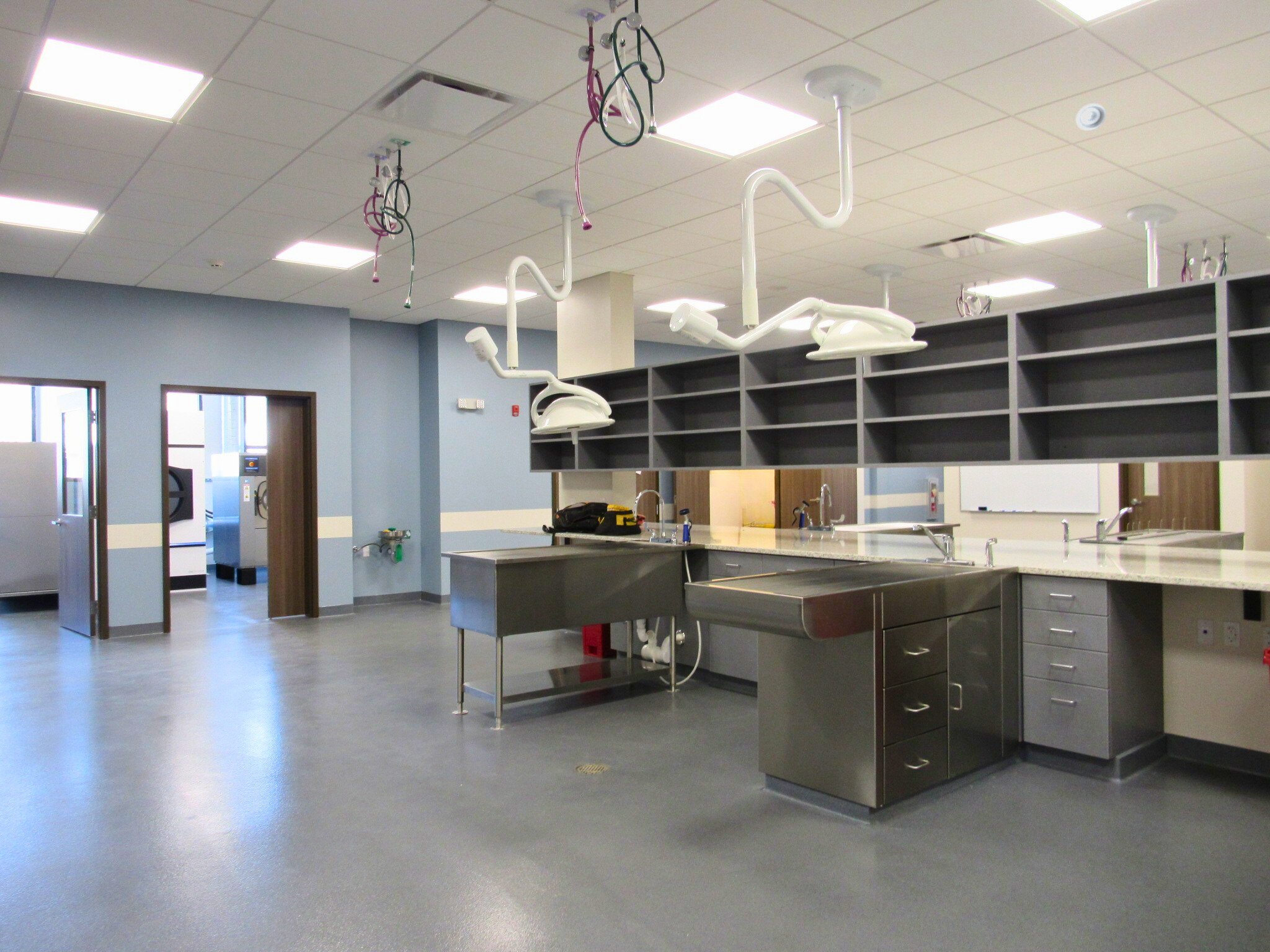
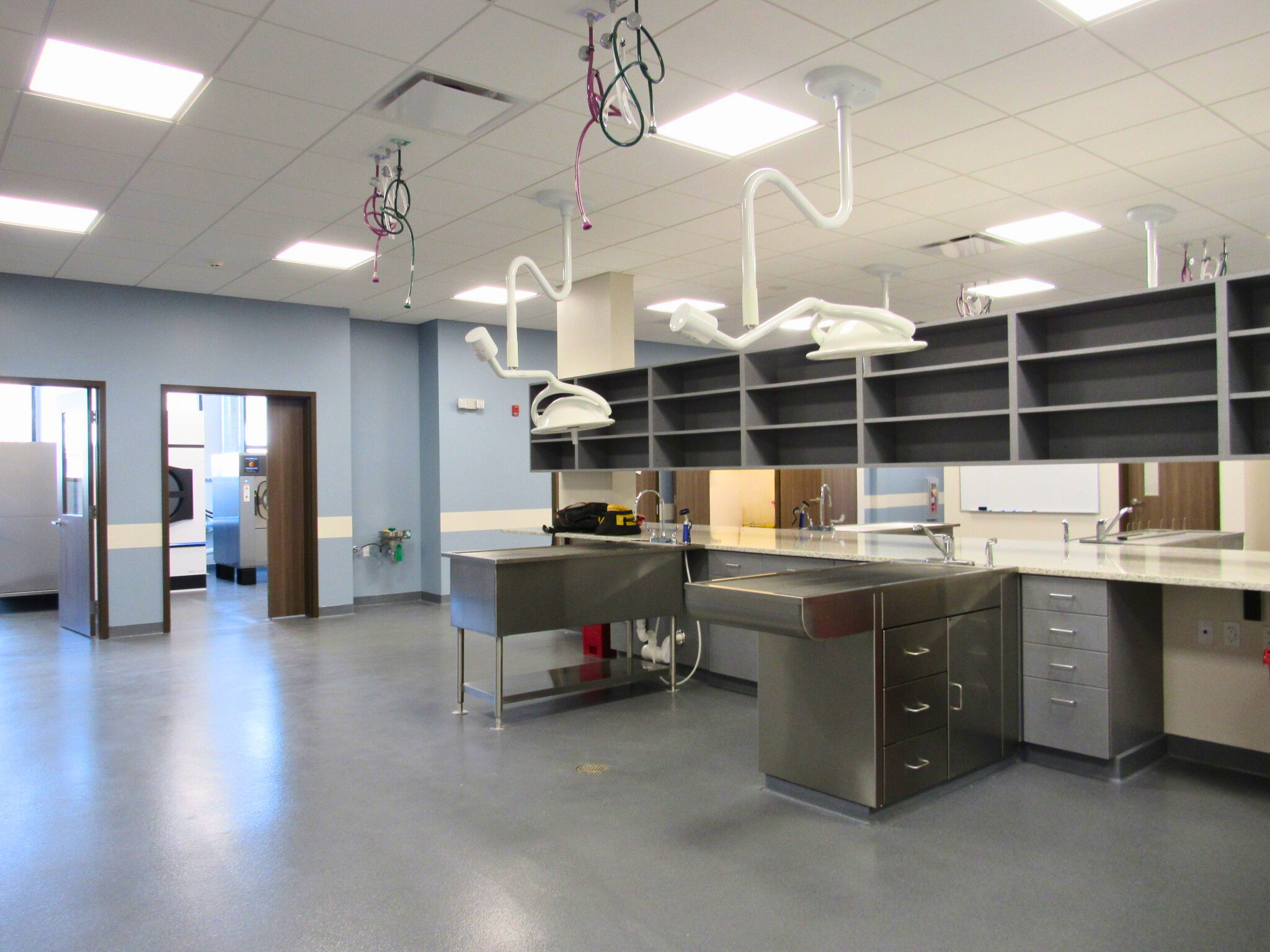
- smoke detector [1075,103,1107,131]
